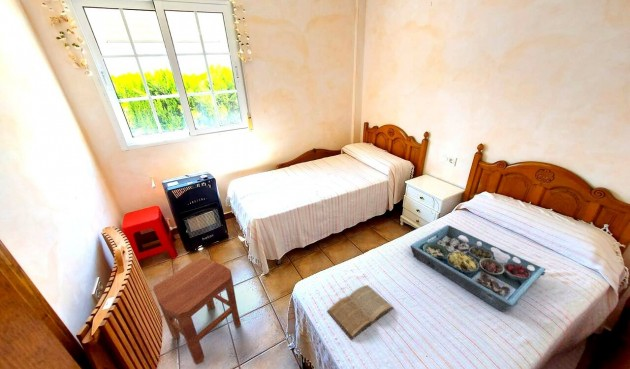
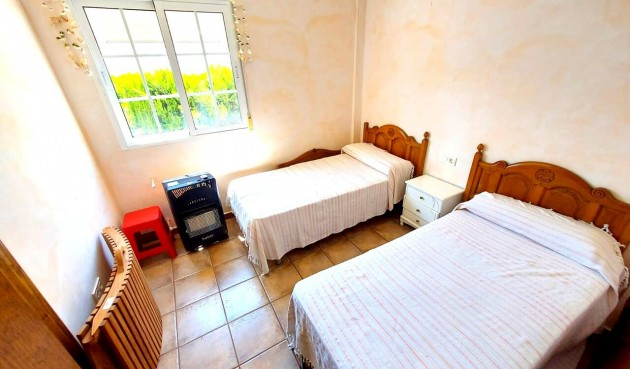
- book [326,284,395,341]
- serving tray [410,224,546,312]
- stool [152,258,242,366]
